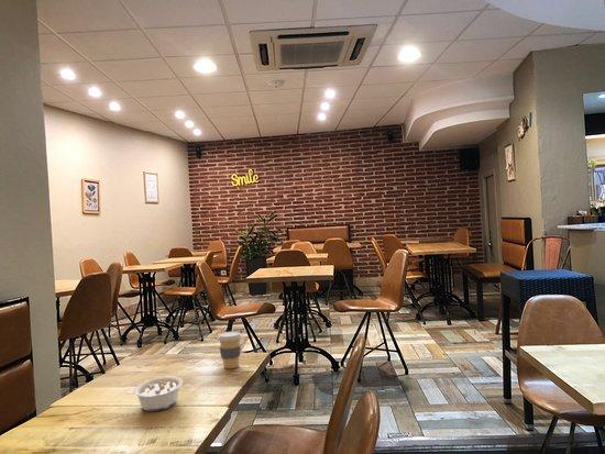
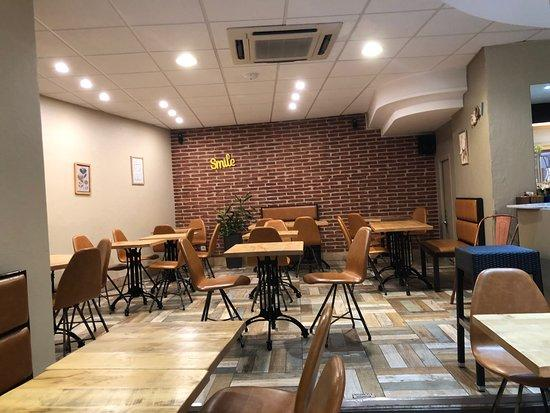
- coffee cup [217,331,243,369]
- legume [124,376,184,412]
